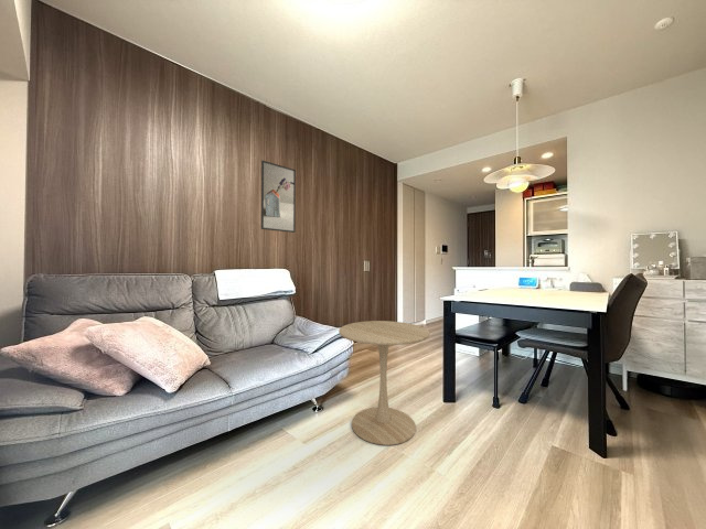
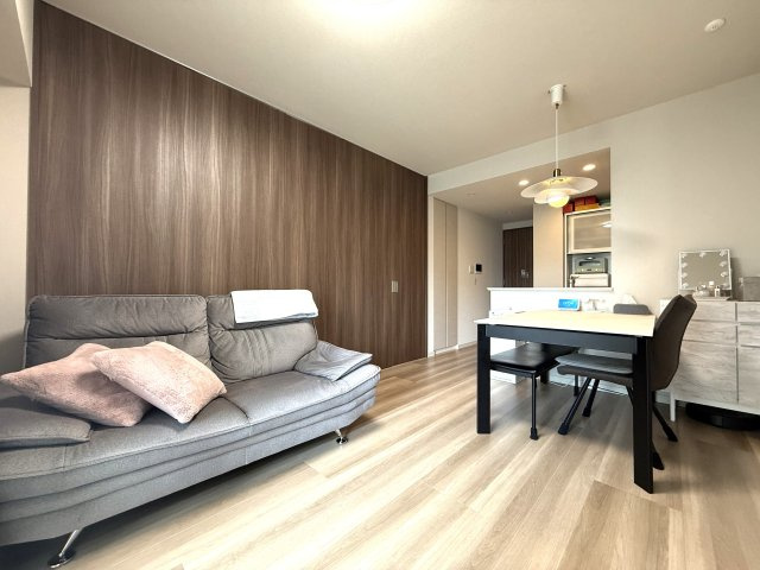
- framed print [260,160,297,234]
- side table [338,320,430,446]
